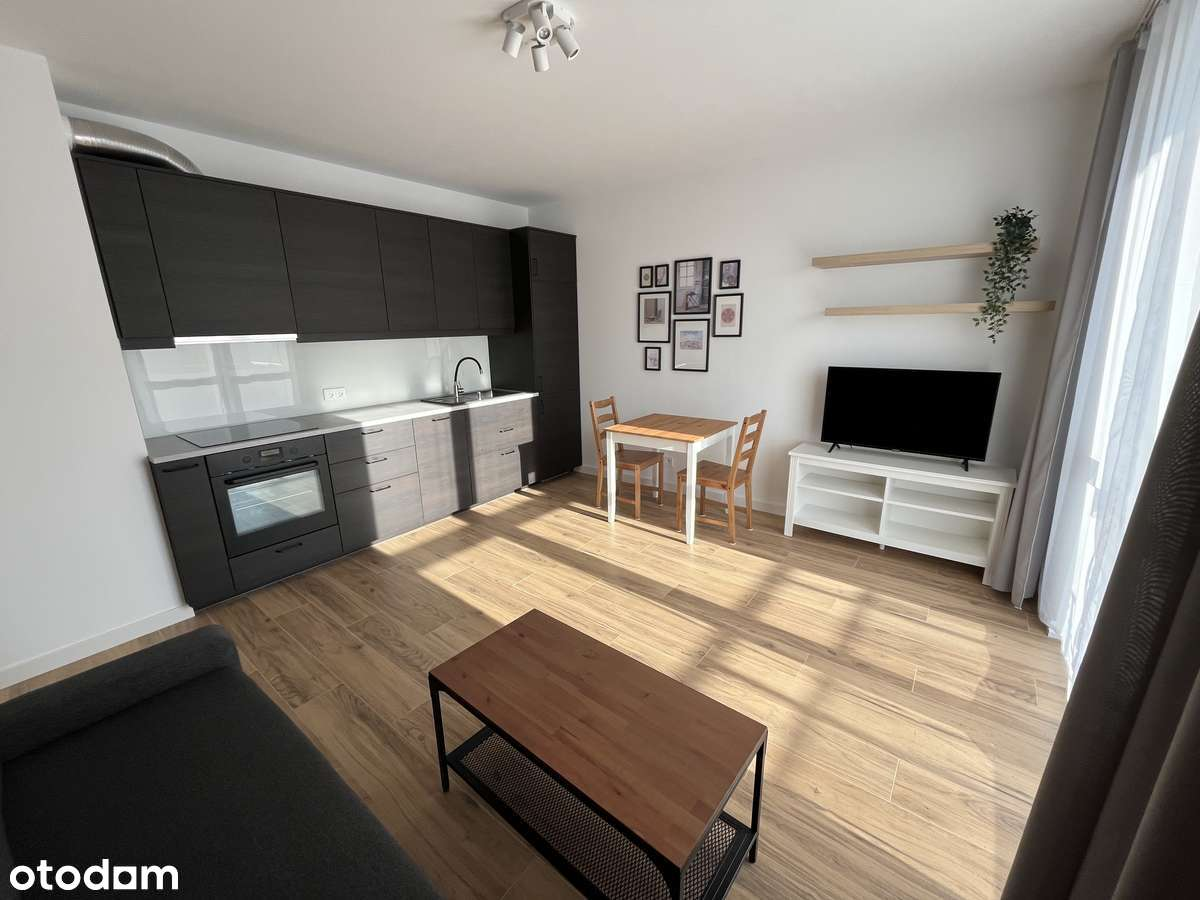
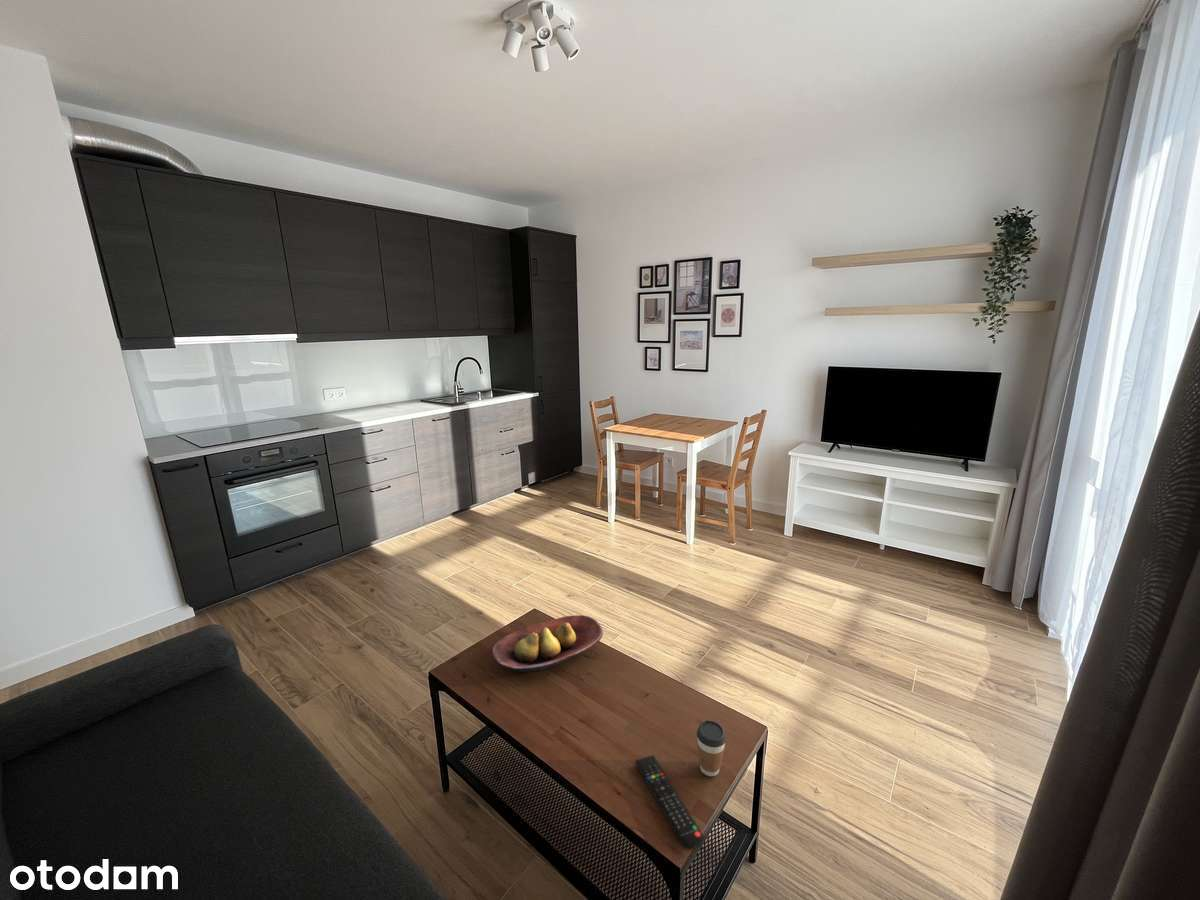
+ coffee cup [696,720,727,777]
+ fruit bowl [492,614,604,674]
+ remote control [634,754,706,851]
